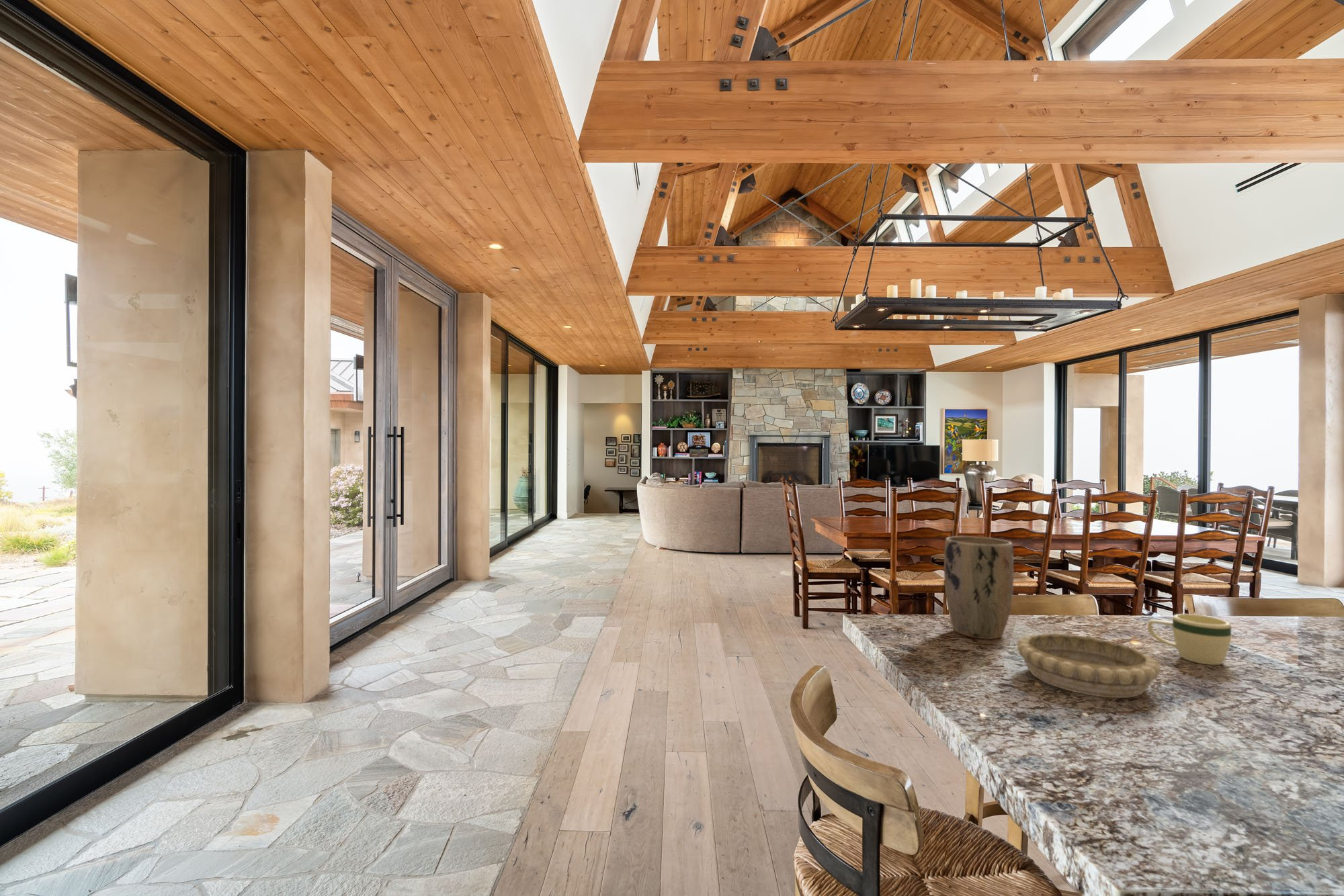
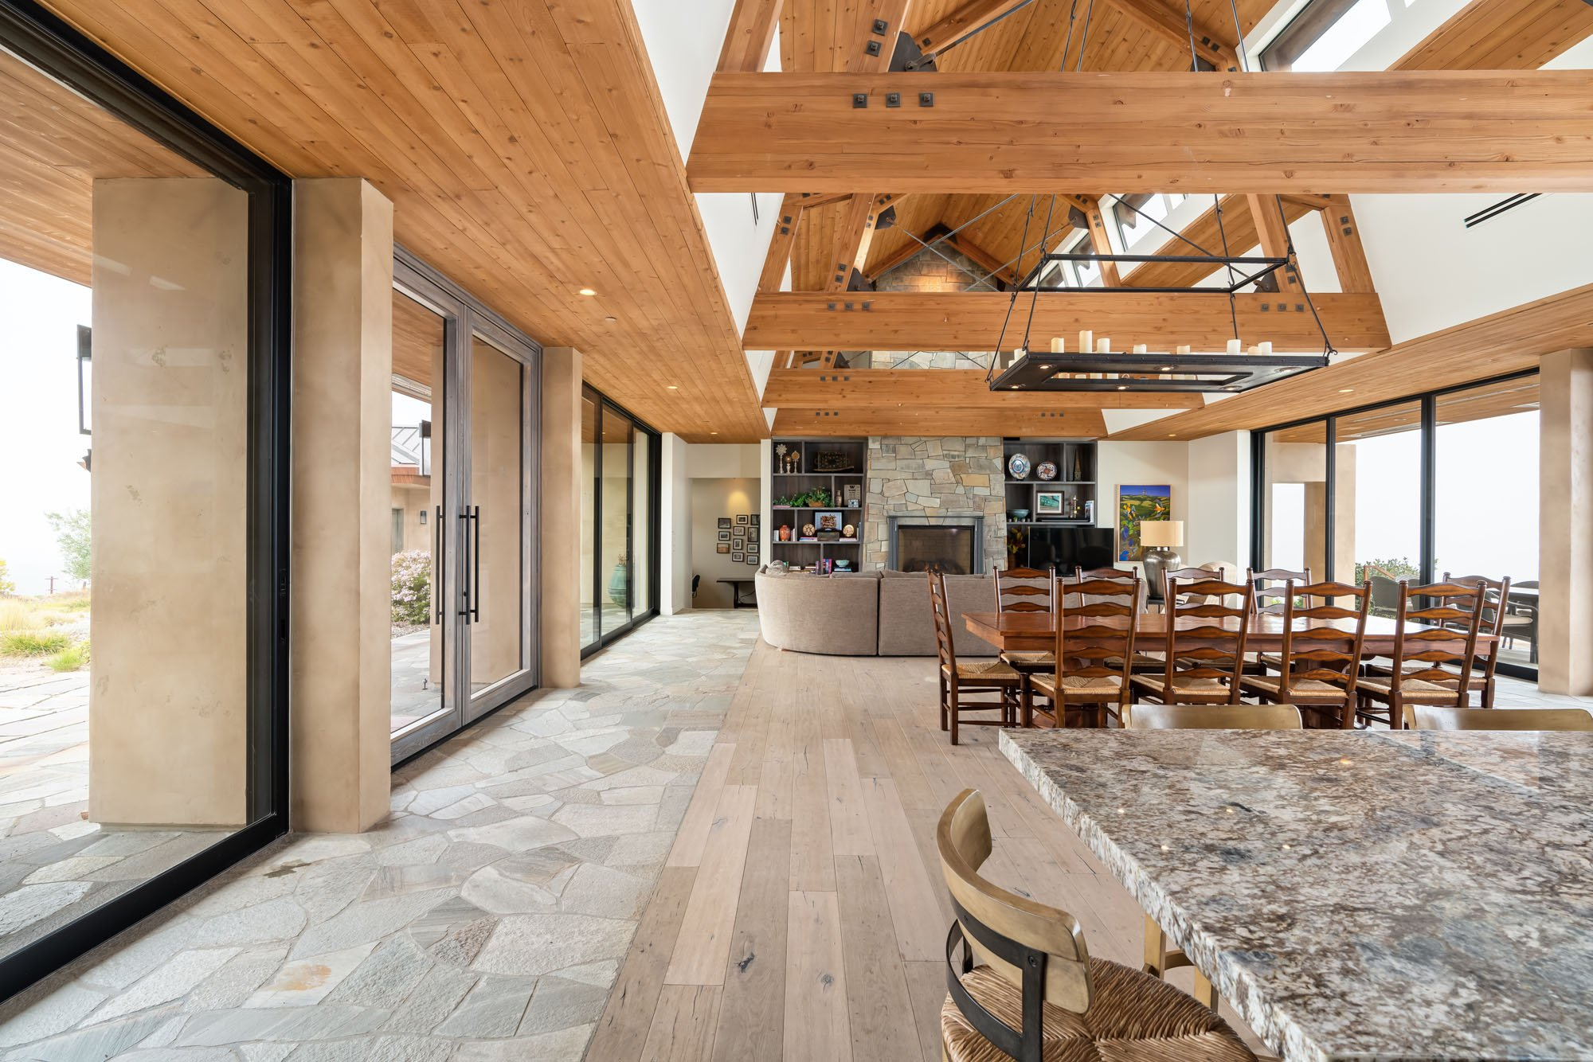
- plant pot [943,535,1015,639]
- mug [1147,613,1232,666]
- decorative bowl [1016,633,1161,699]
